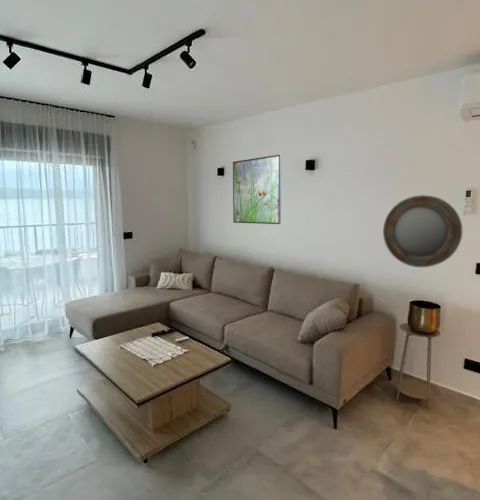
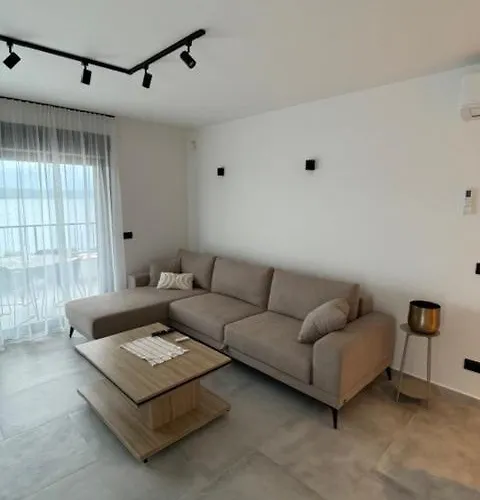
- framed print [232,154,282,225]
- home mirror [382,194,463,268]
